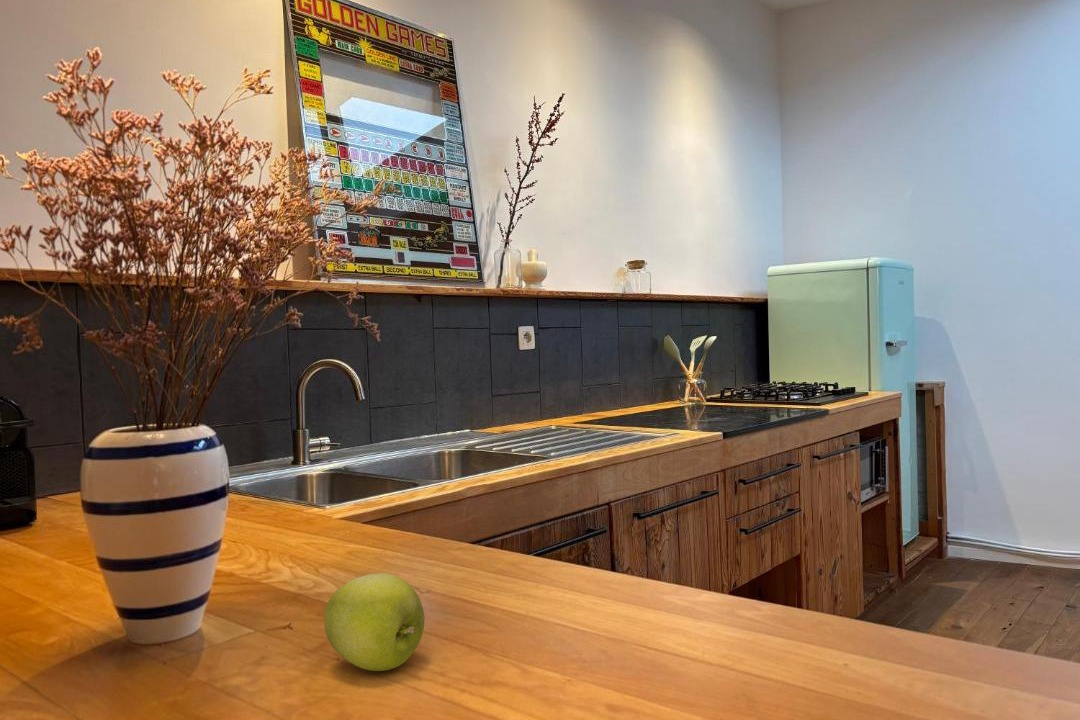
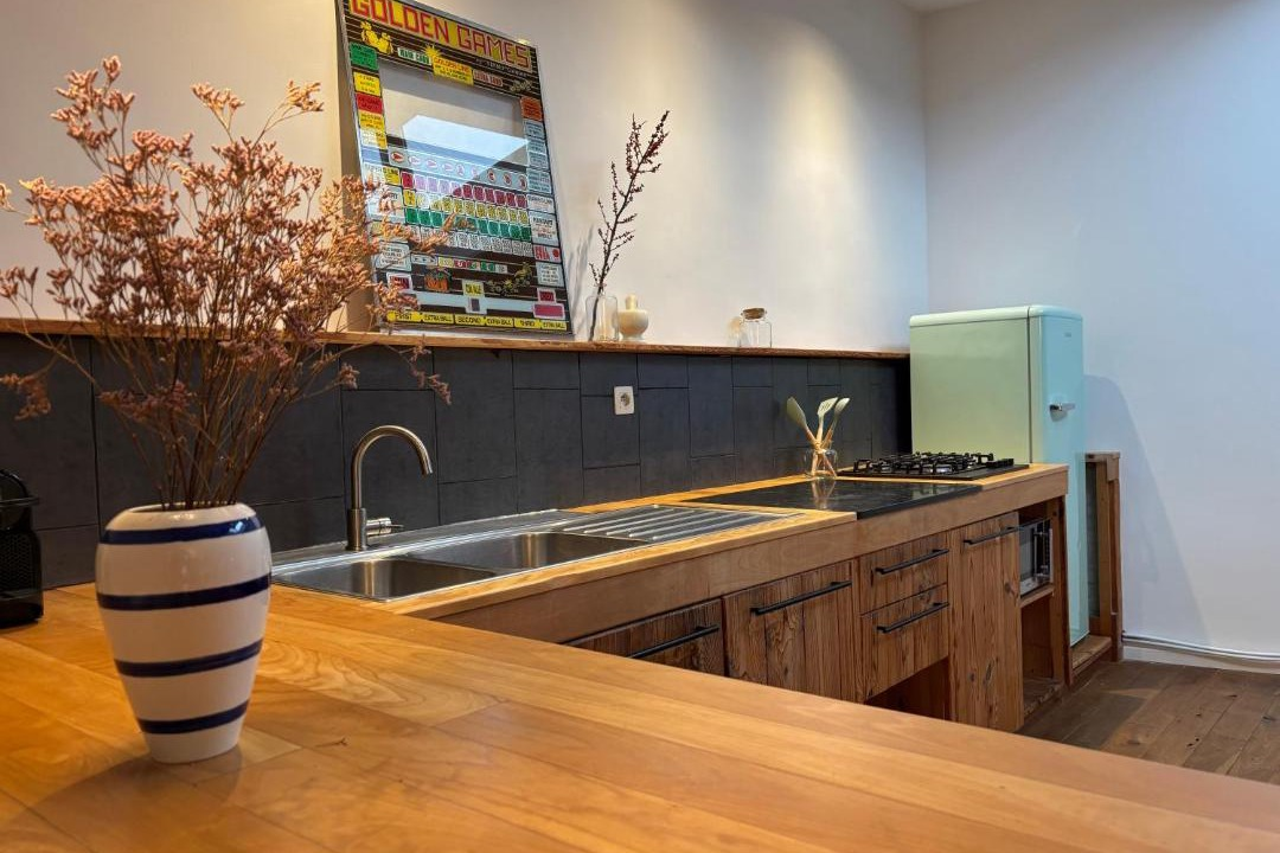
- apple [323,572,425,672]
